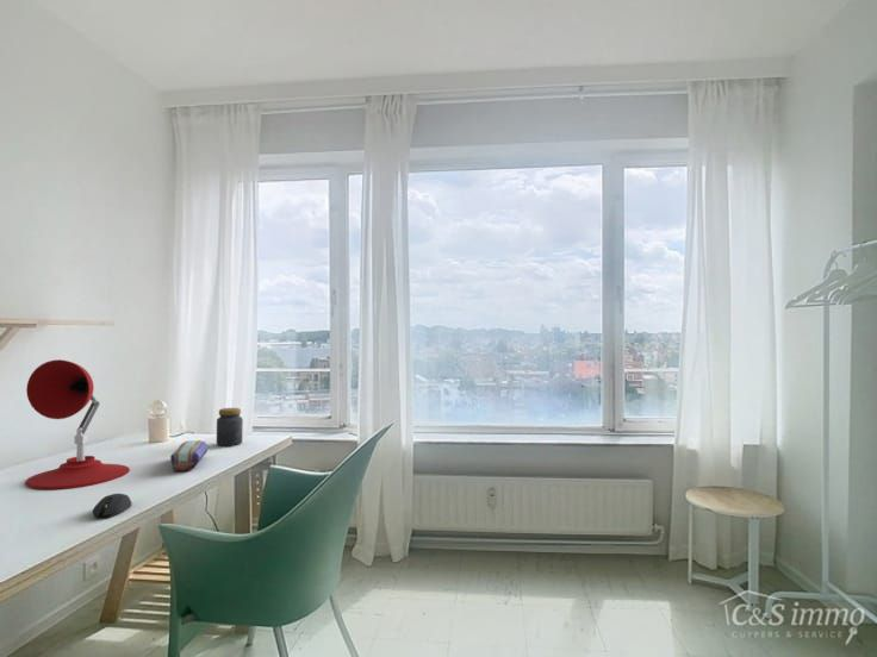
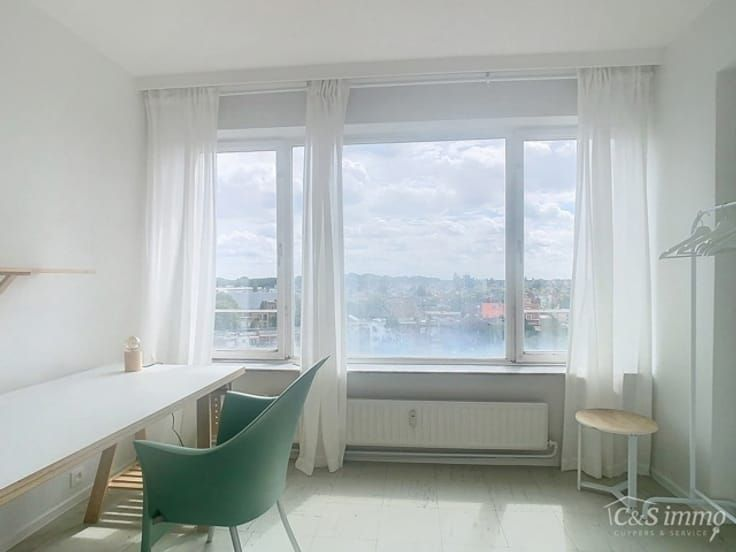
- pencil case [169,439,209,473]
- jar [216,407,244,448]
- desk lamp [24,358,131,490]
- computer mouse [92,493,132,519]
